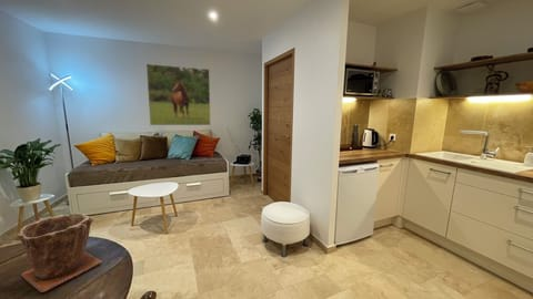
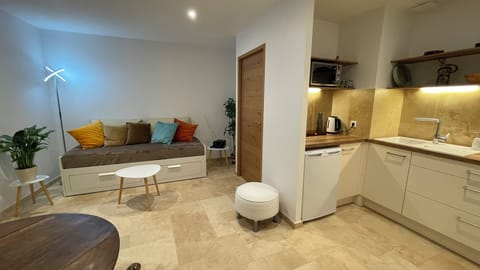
- plant pot [17,213,103,293]
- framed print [145,63,212,126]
